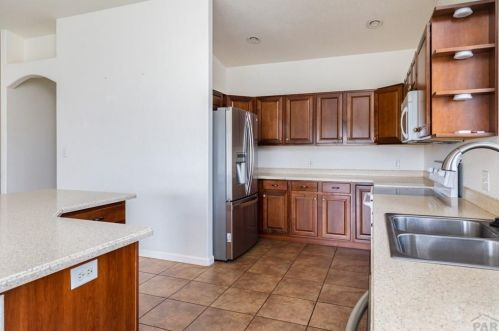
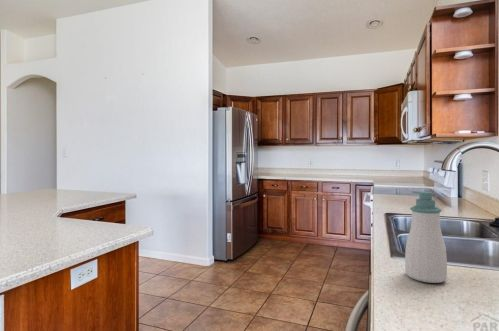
+ soap bottle [404,190,448,284]
